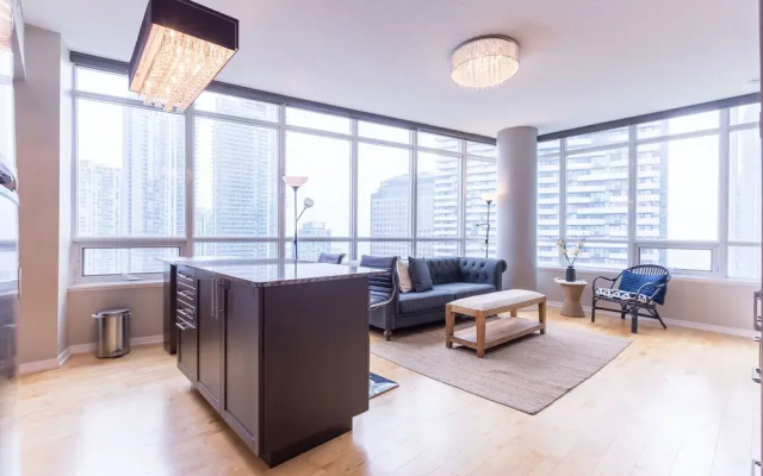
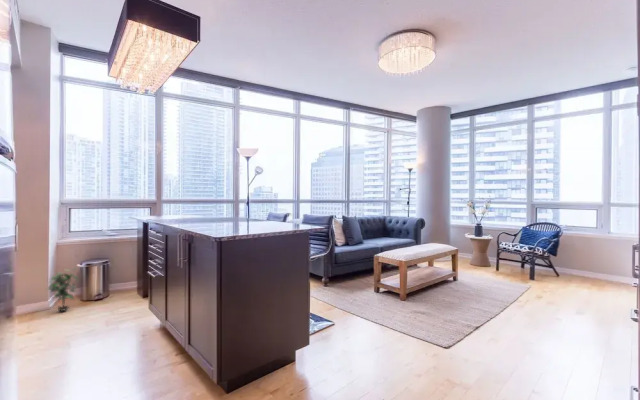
+ potted plant [46,267,80,312]
